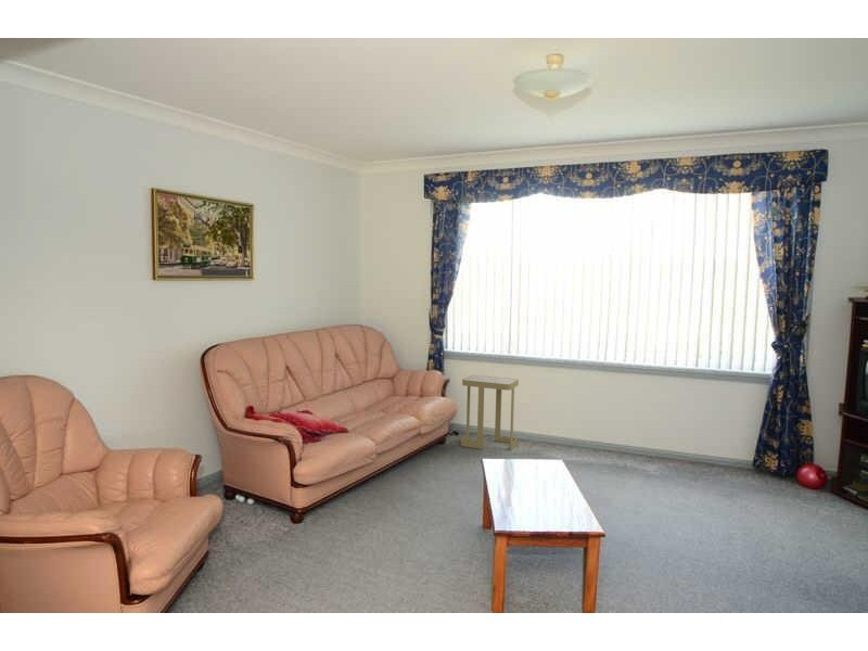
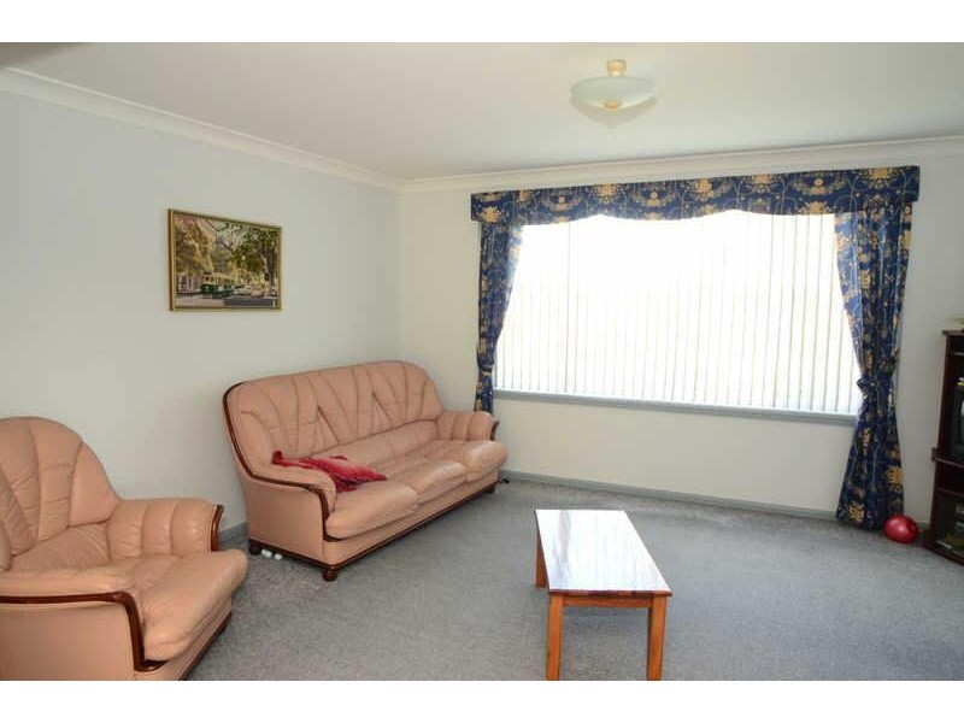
- side table [460,374,520,451]
